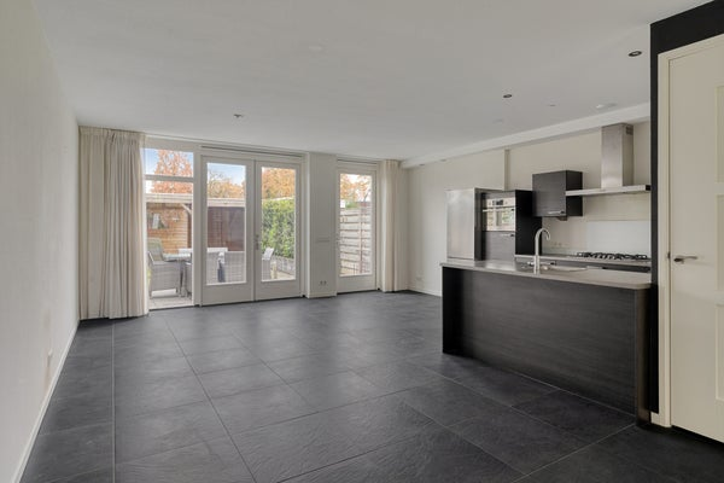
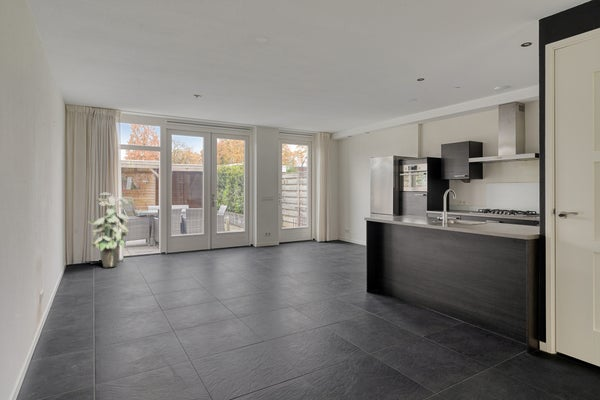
+ indoor plant [87,192,130,268]
